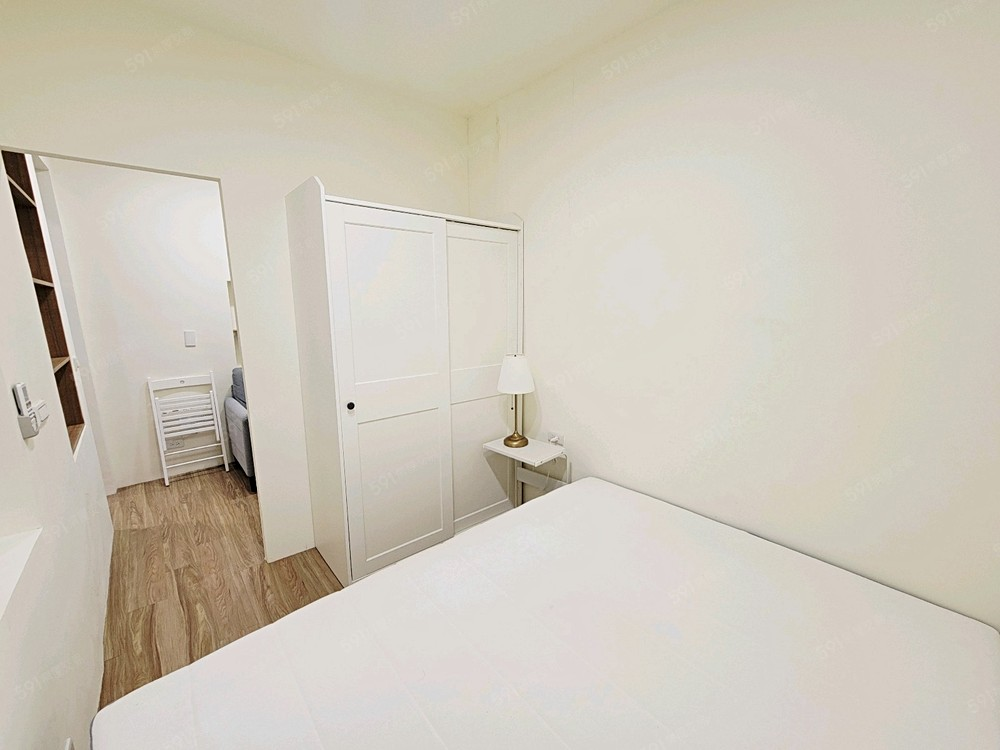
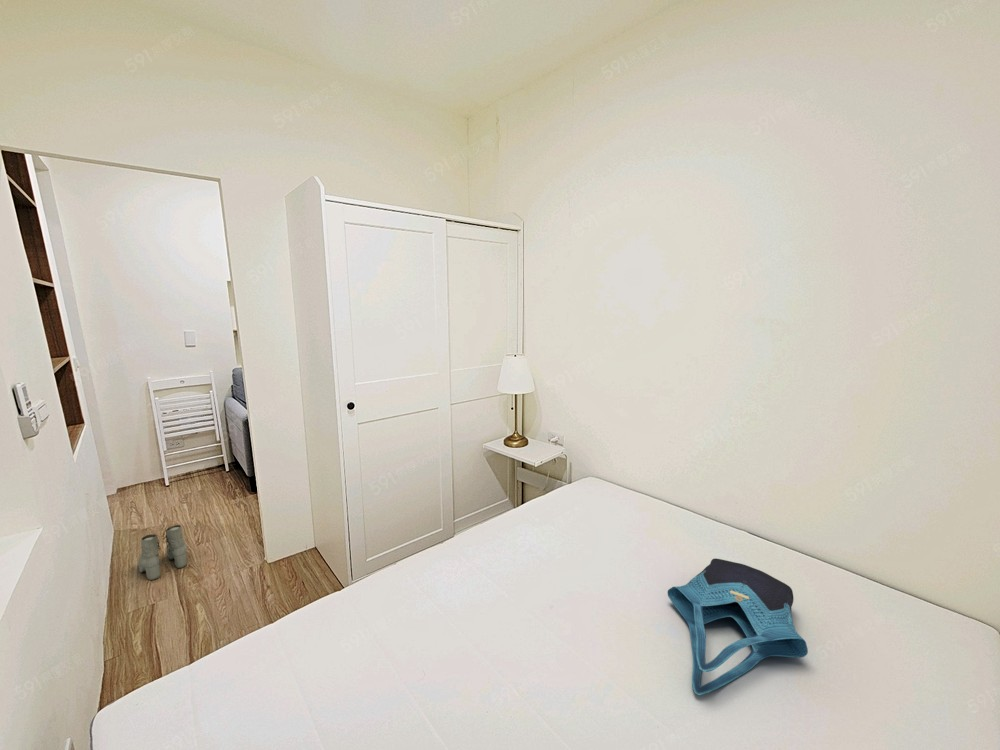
+ boots [137,524,188,581]
+ tote bag [667,558,809,696]
